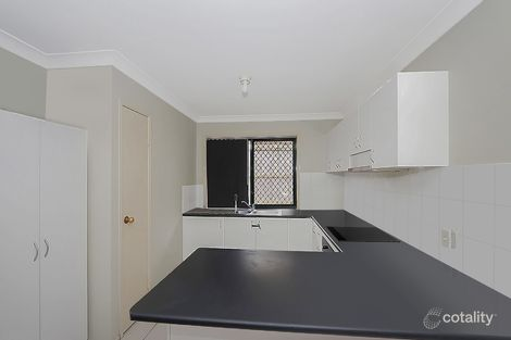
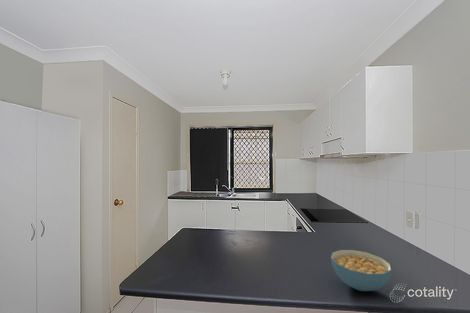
+ cereal bowl [330,249,392,292]
